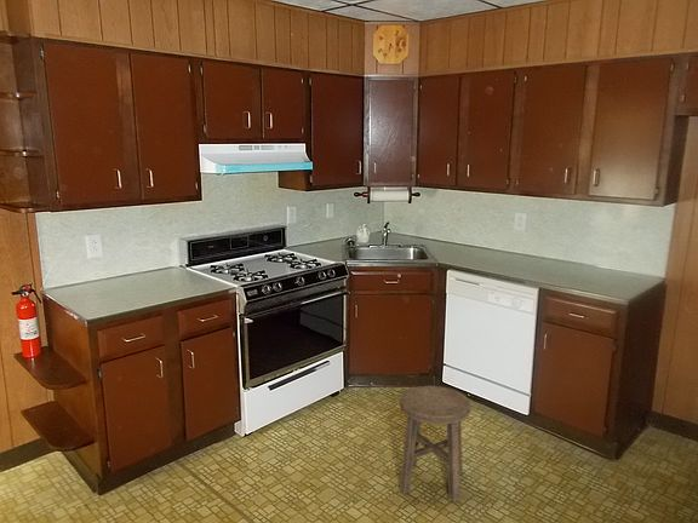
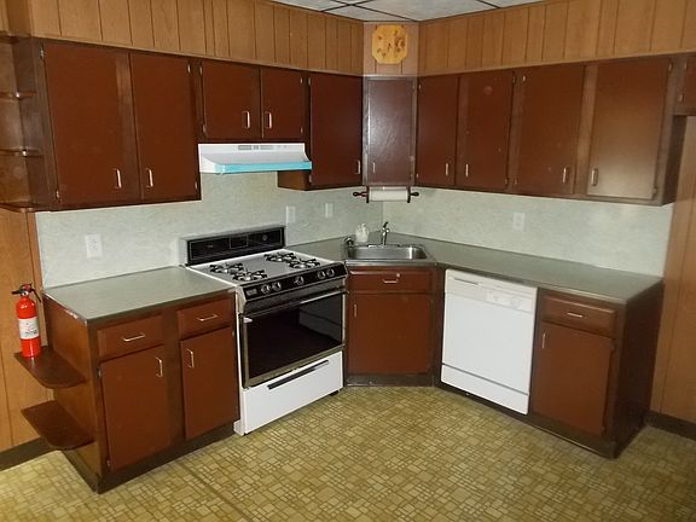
- stool [399,385,471,502]
